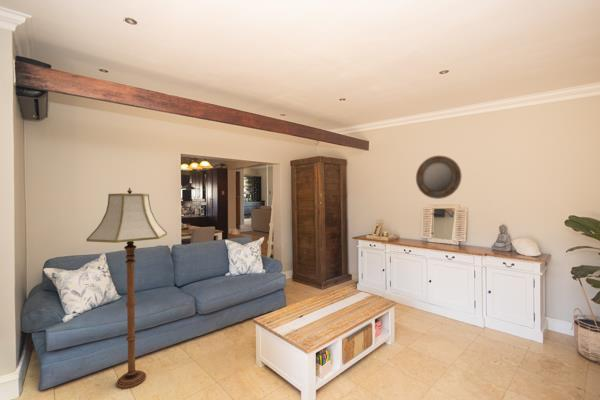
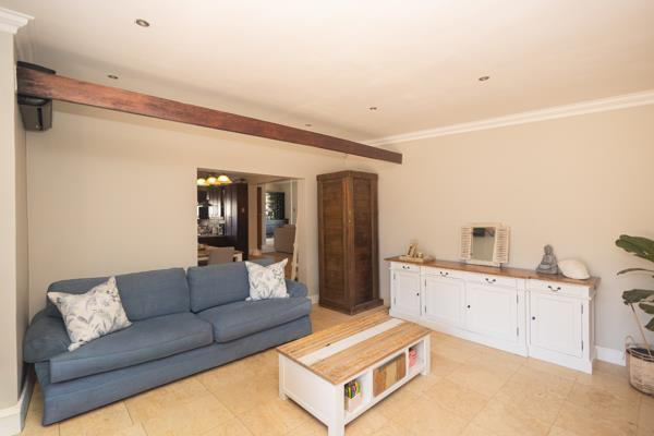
- floor lamp [85,187,168,389]
- home mirror [415,155,462,200]
